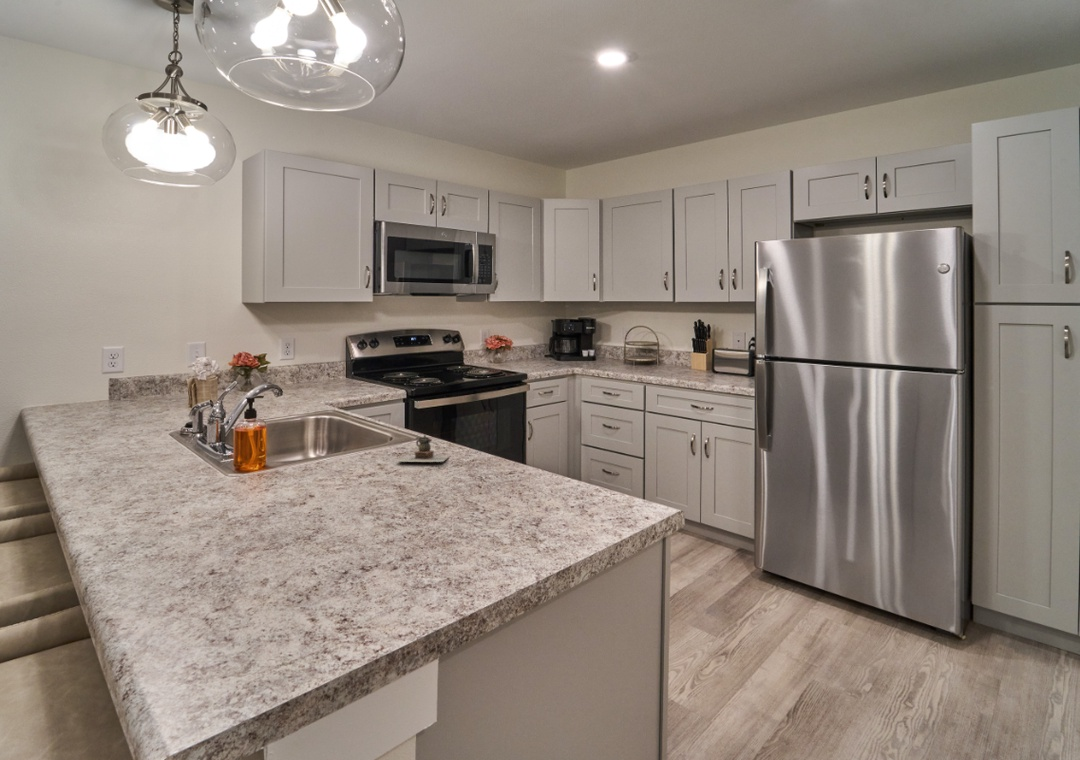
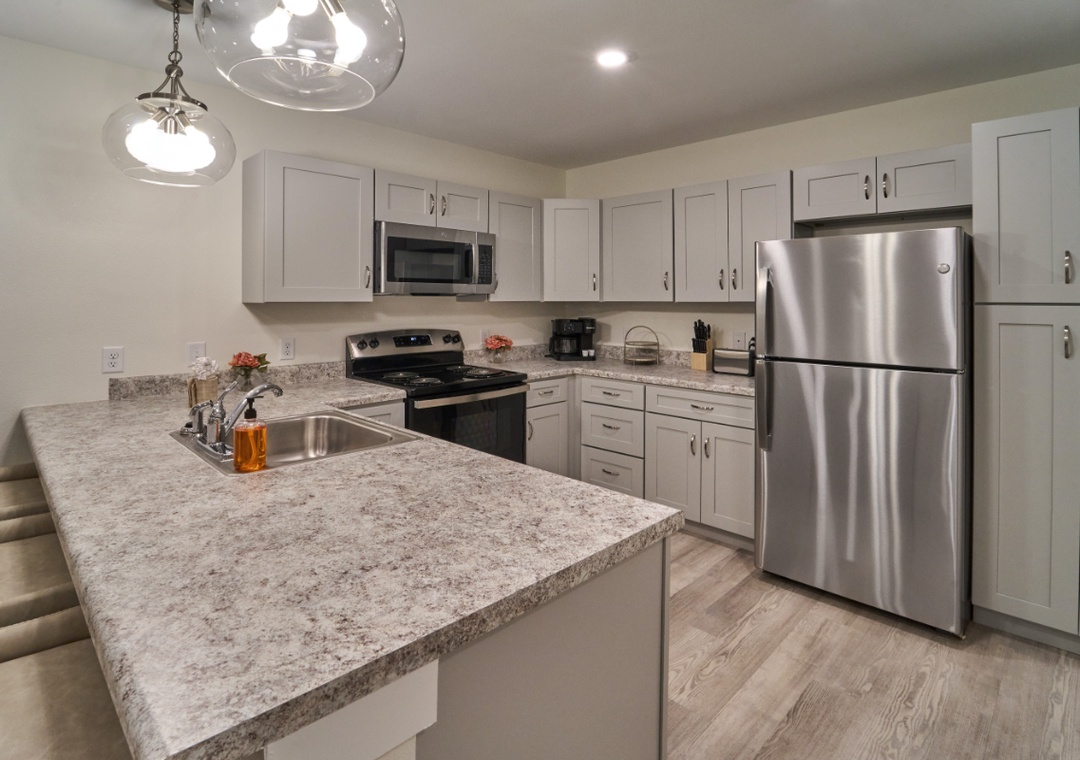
- teapot [395,434,451,463]
